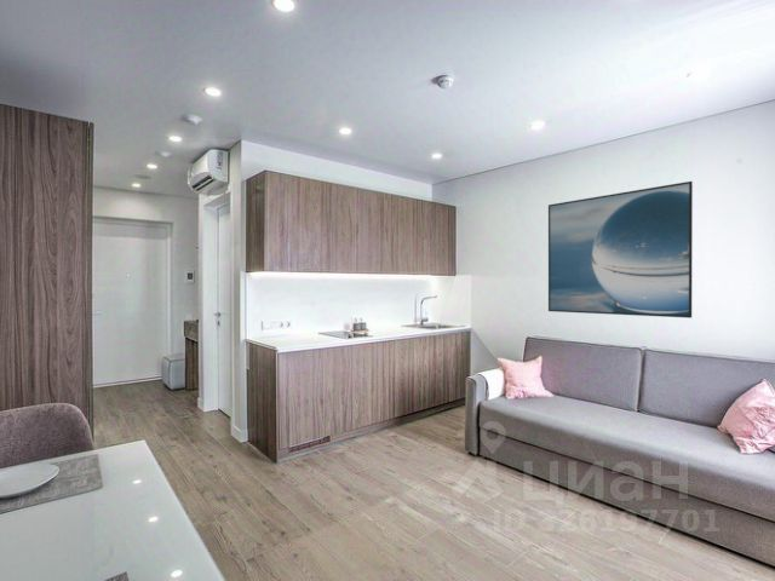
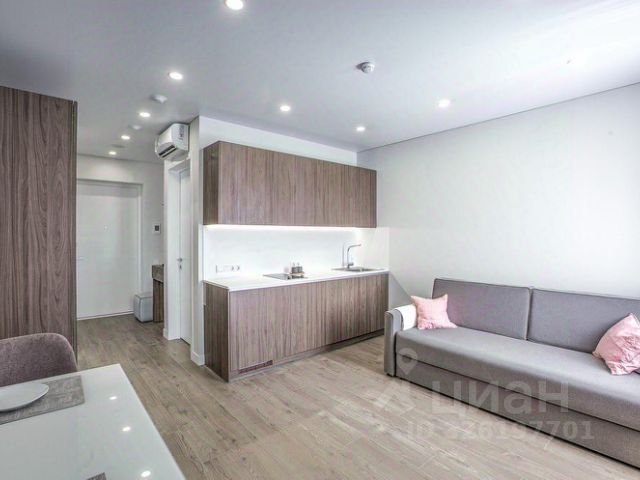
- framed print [547,180,694,320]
